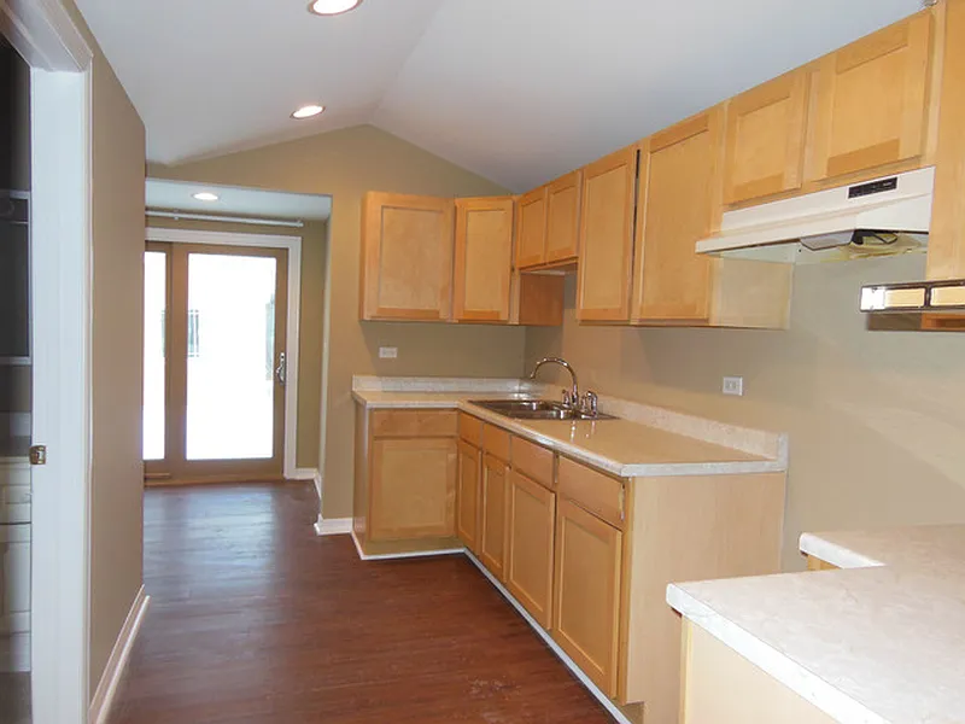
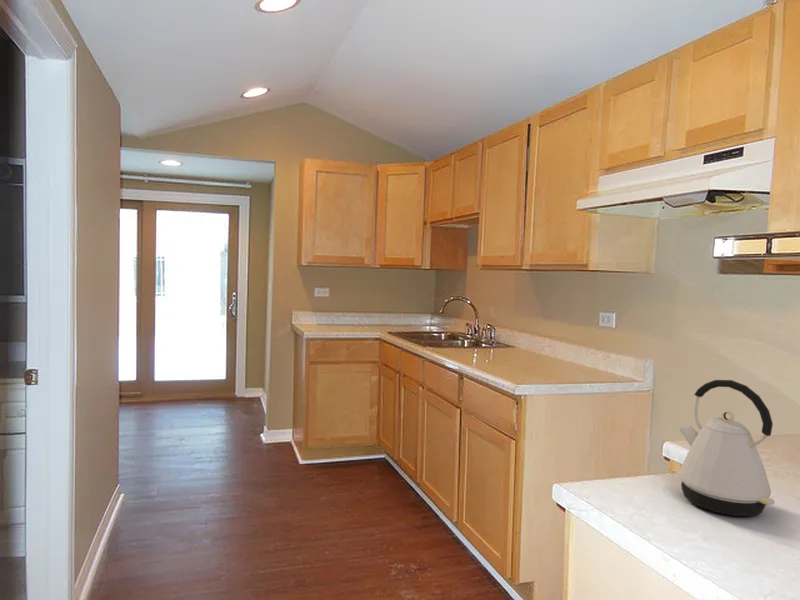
+ kettle [678,379,776,517]
